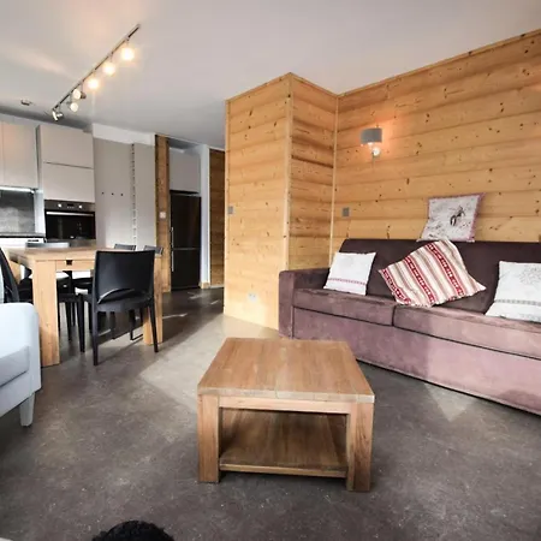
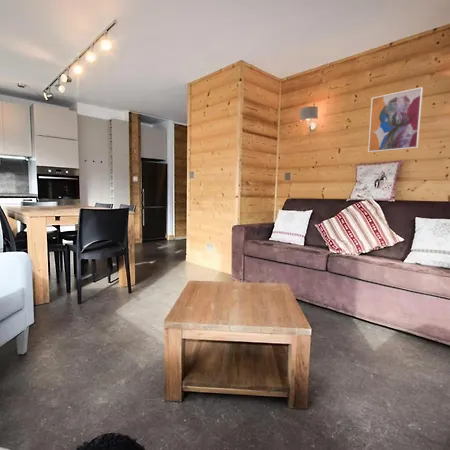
+ wall art [367,86,424,153]
